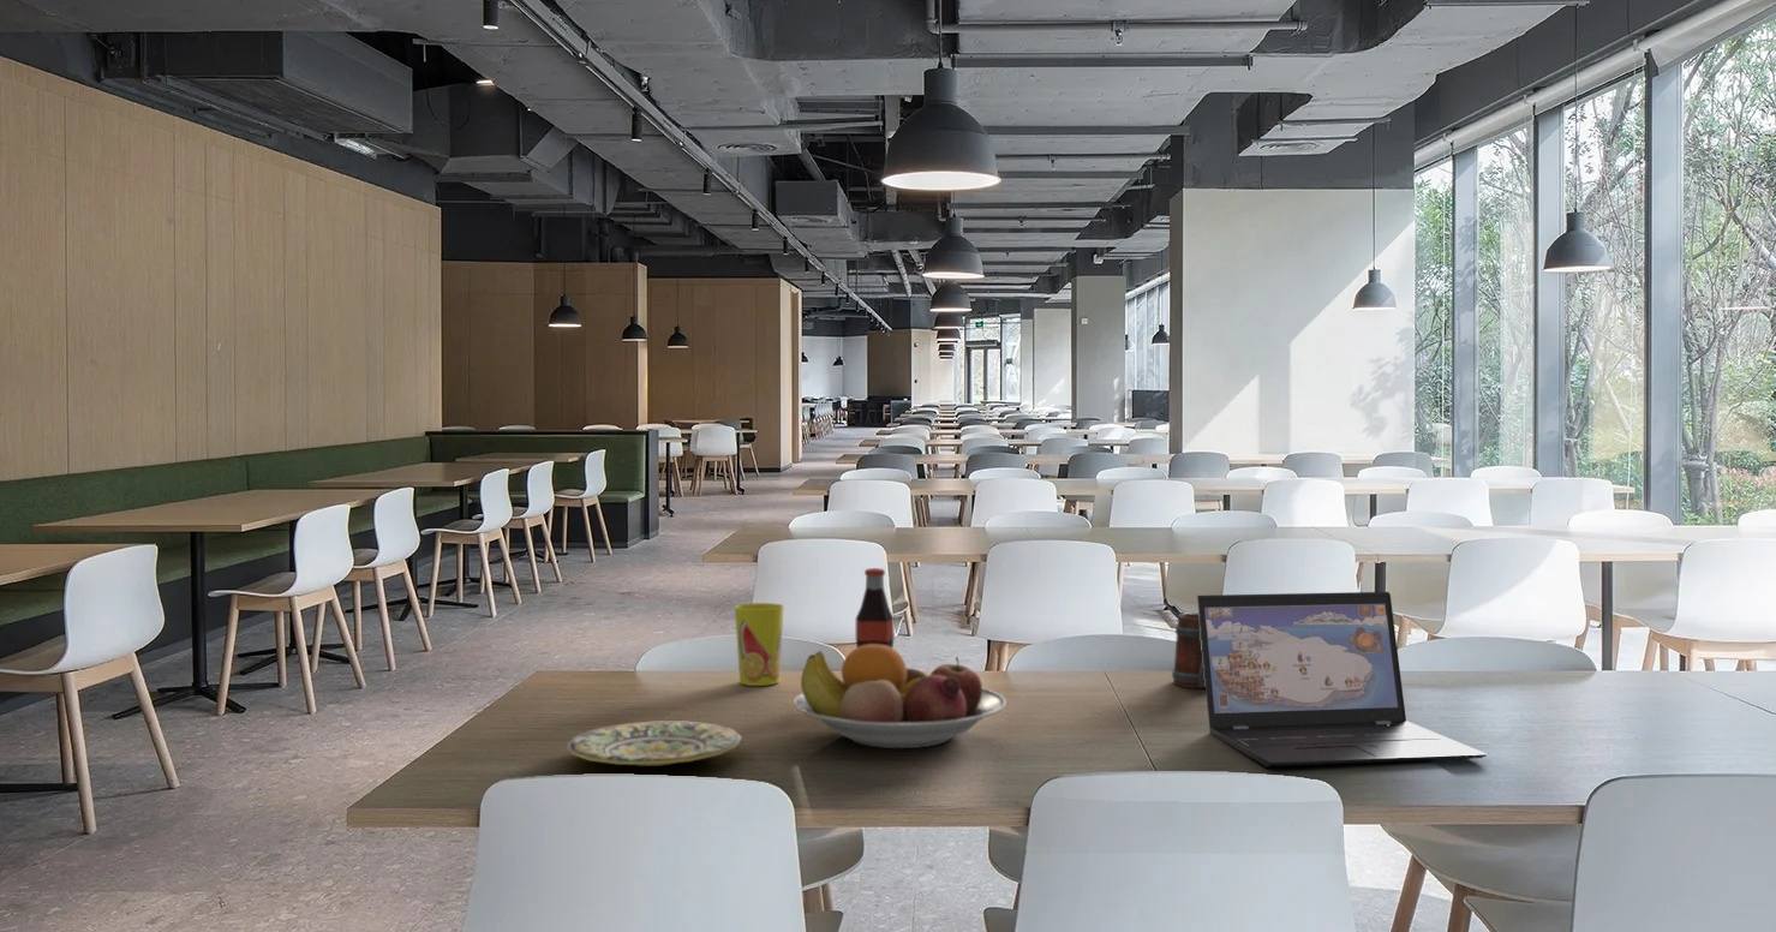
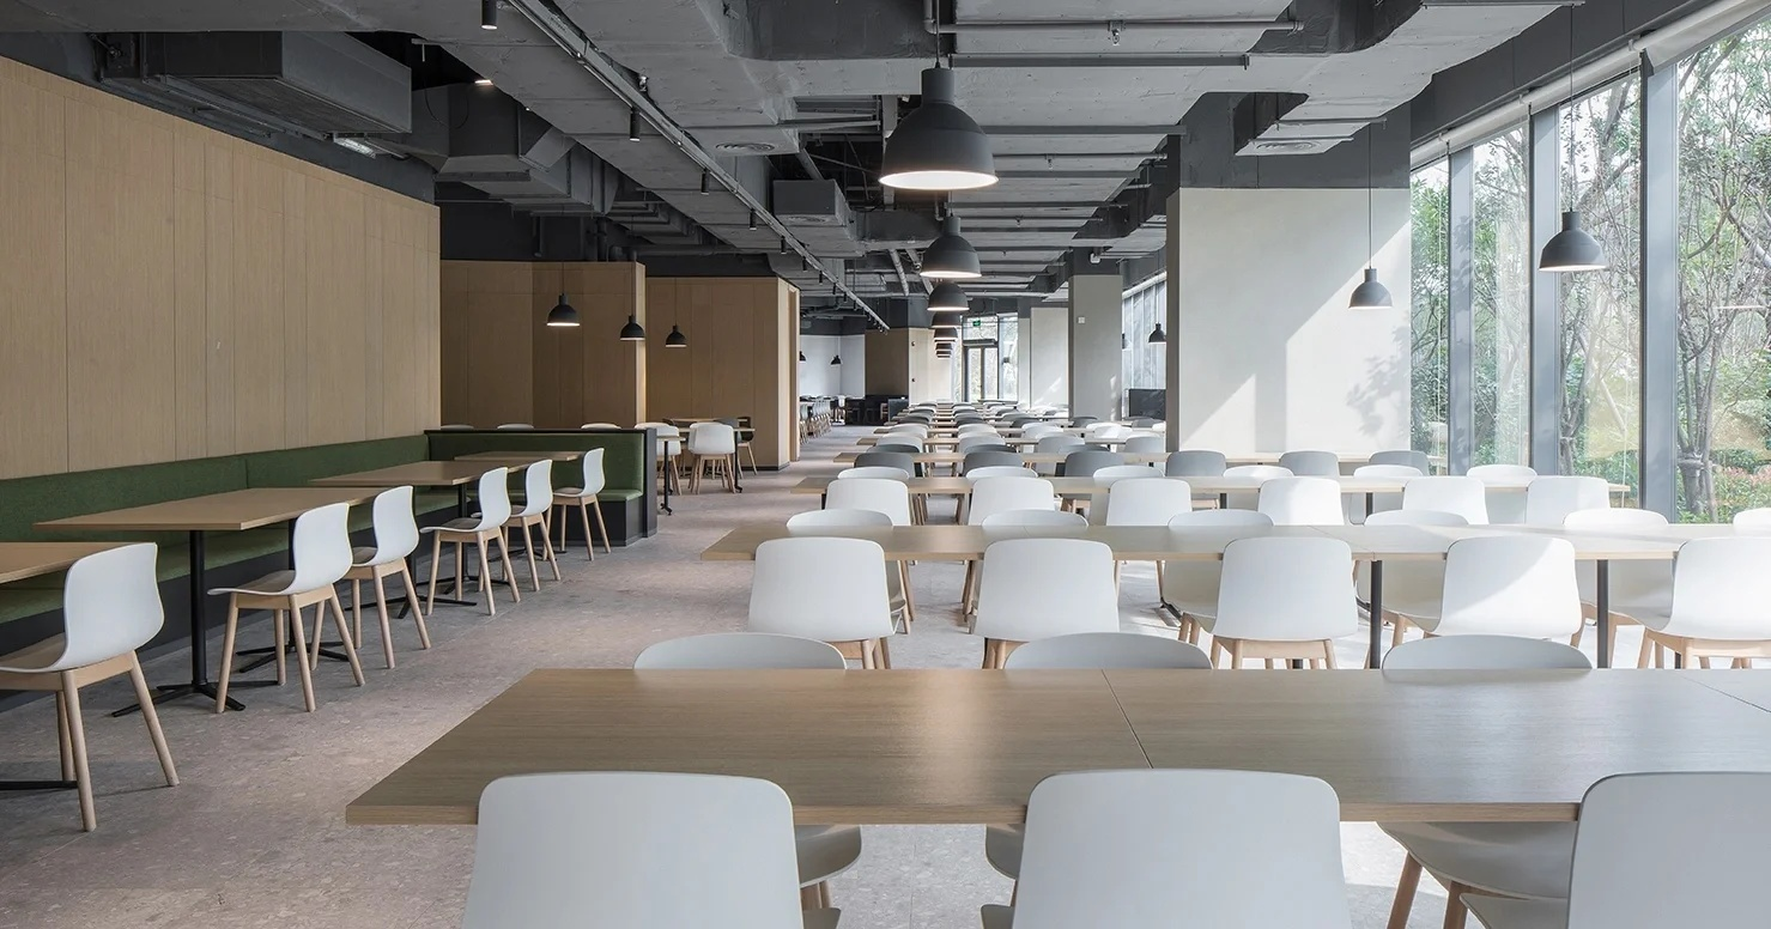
- plate [566,721,743,767]
- laptop [1196,591,1489,767]
- mug [1171,613,1206,689]
- fruit bowl [793,644,1007,749]
- cup [734,602,785,687]
- bottle [855,567,896,649]
